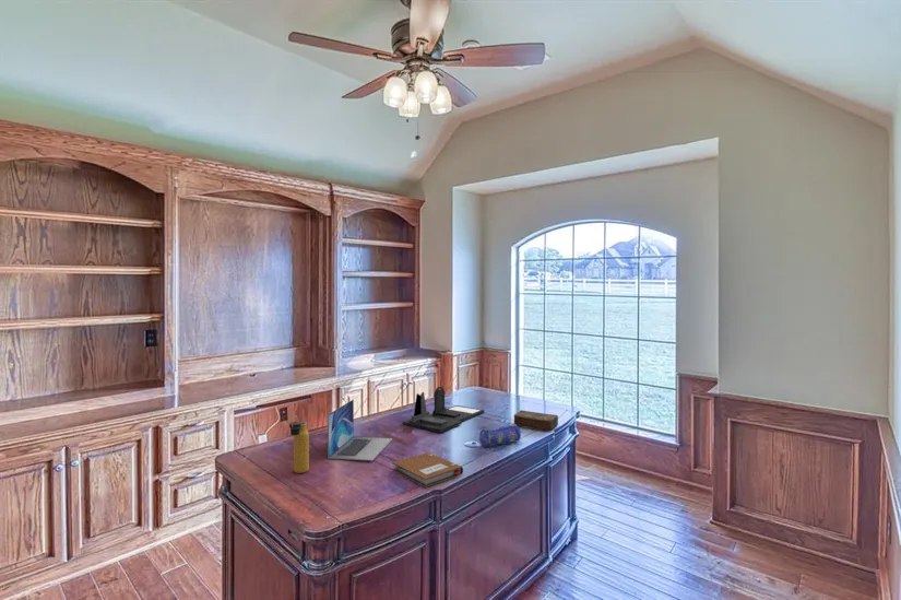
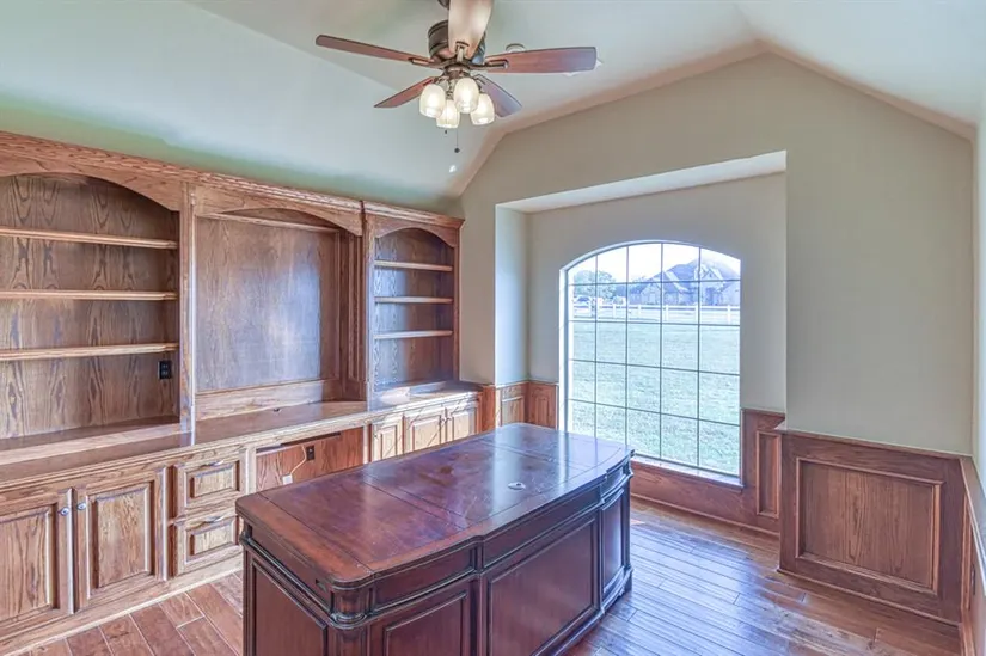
- book [513,409,559,432]
- laptop [327,399,393,462]
- pencil case [478,423,522,448]
- desk organizer [402,386,485,434]
- notebook [392,451,464,489]
- water bottle [288,415,310,474]
